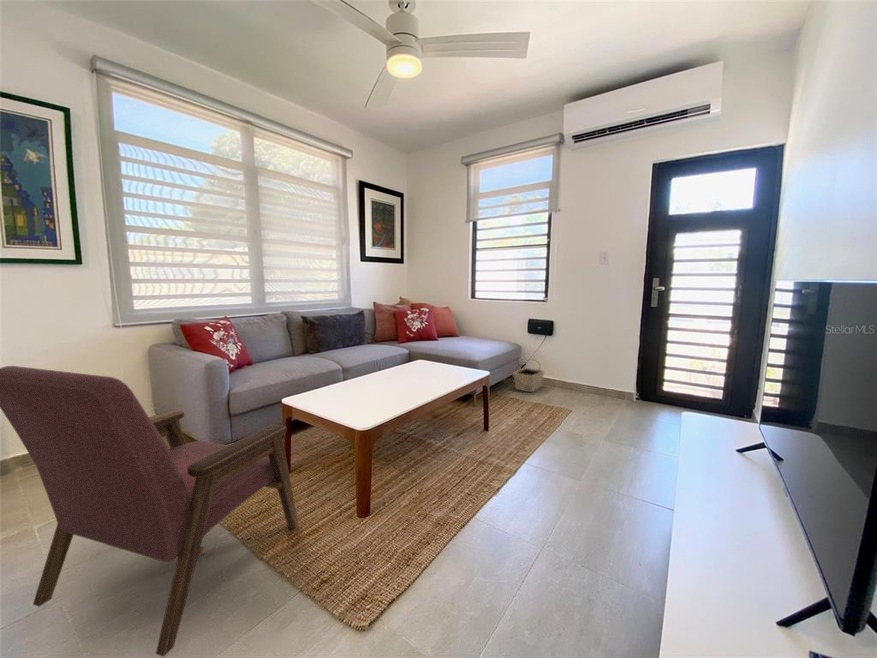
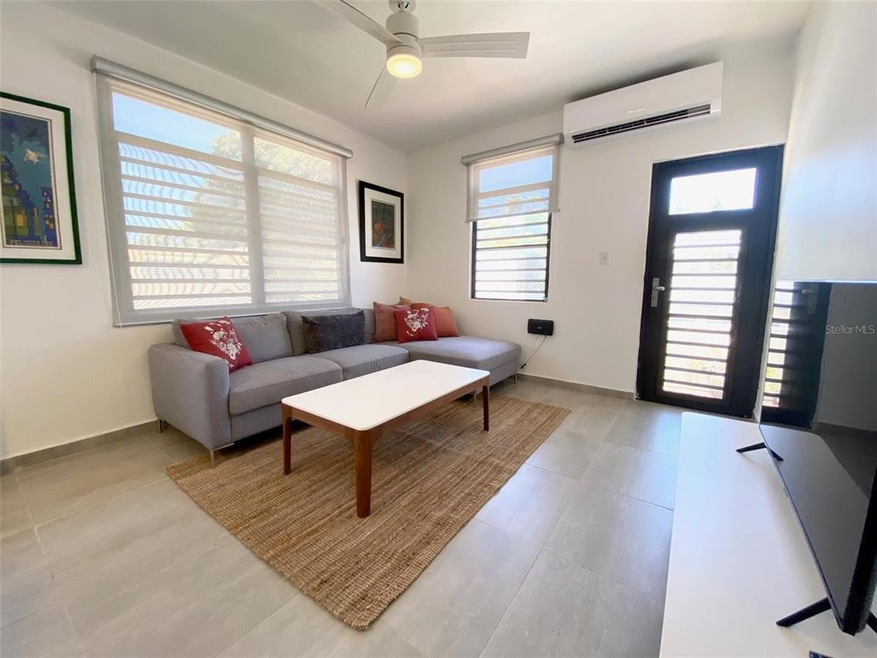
- basket [512,357,545,393]
- armchair [0,365,300,658]
